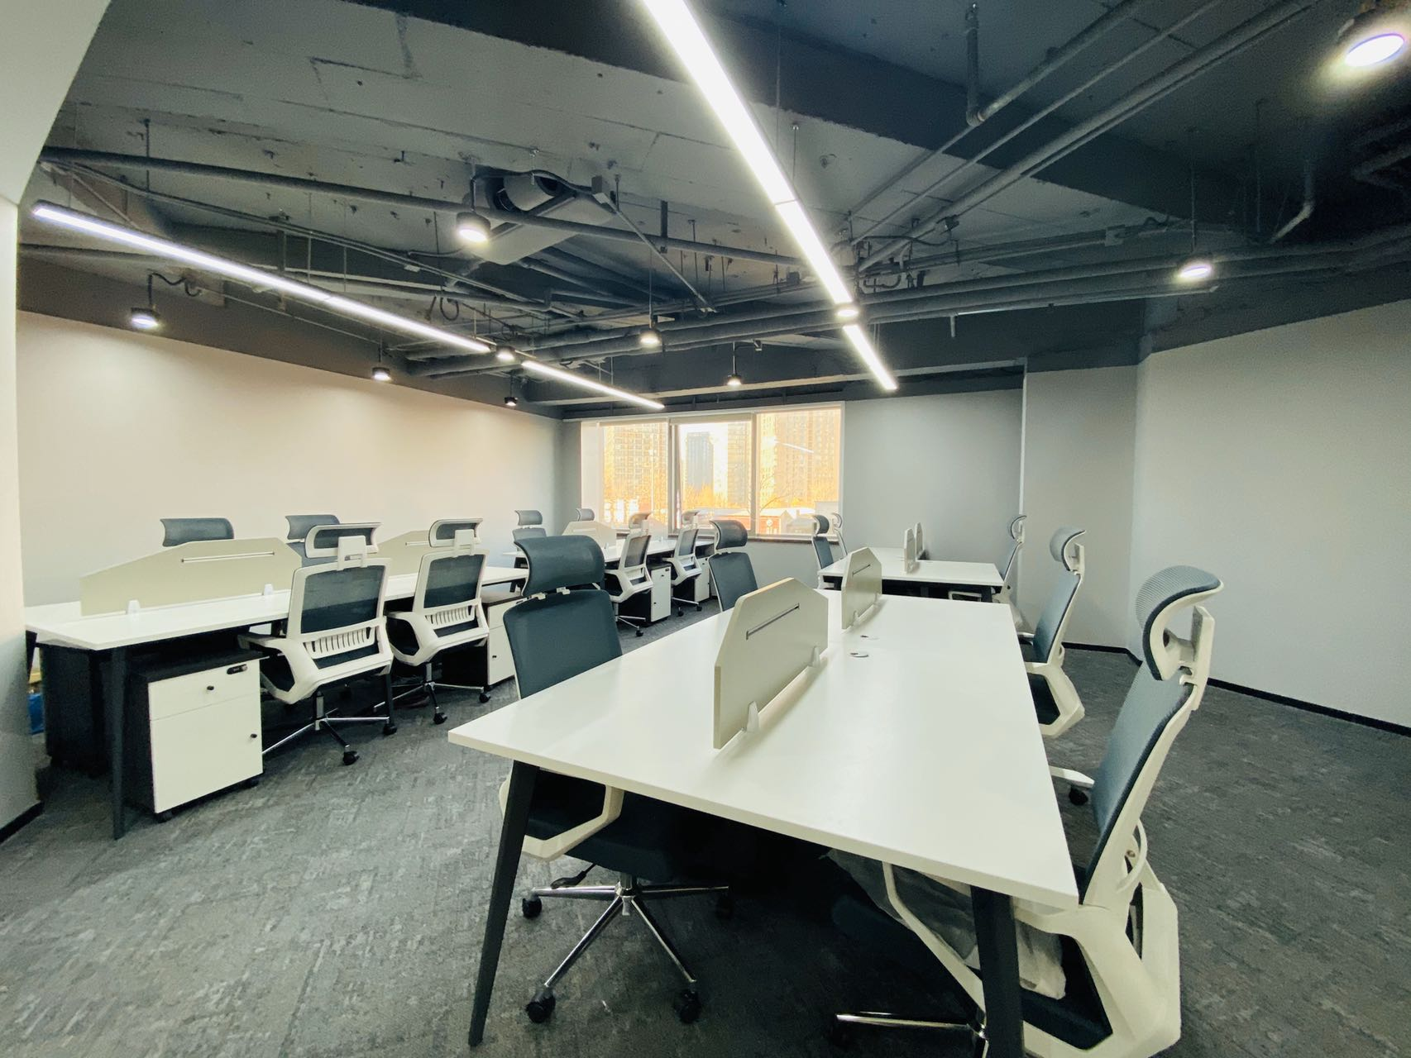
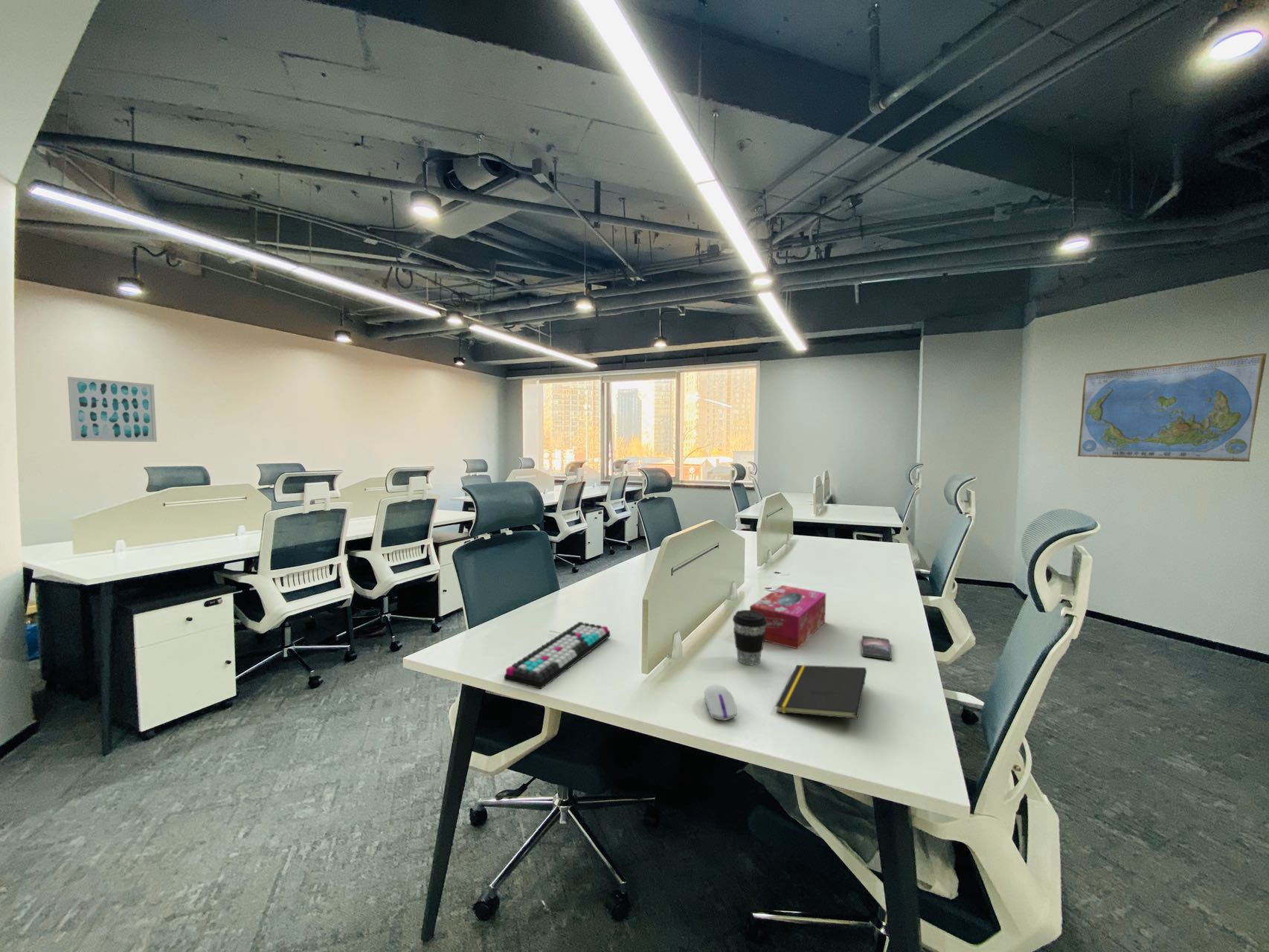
+ tissue box [749,585,826,649]
+ notepad [775,664,867,720]
+ computer mouse [703,684,738,721]
+ keyboard [504,621,611,690]
+ coffee cup [732,609,767,666]
+ wall art [67,376,158,443]
+ smartphone [861,635,892,661]
+ world map [1077,353,1268,463]
